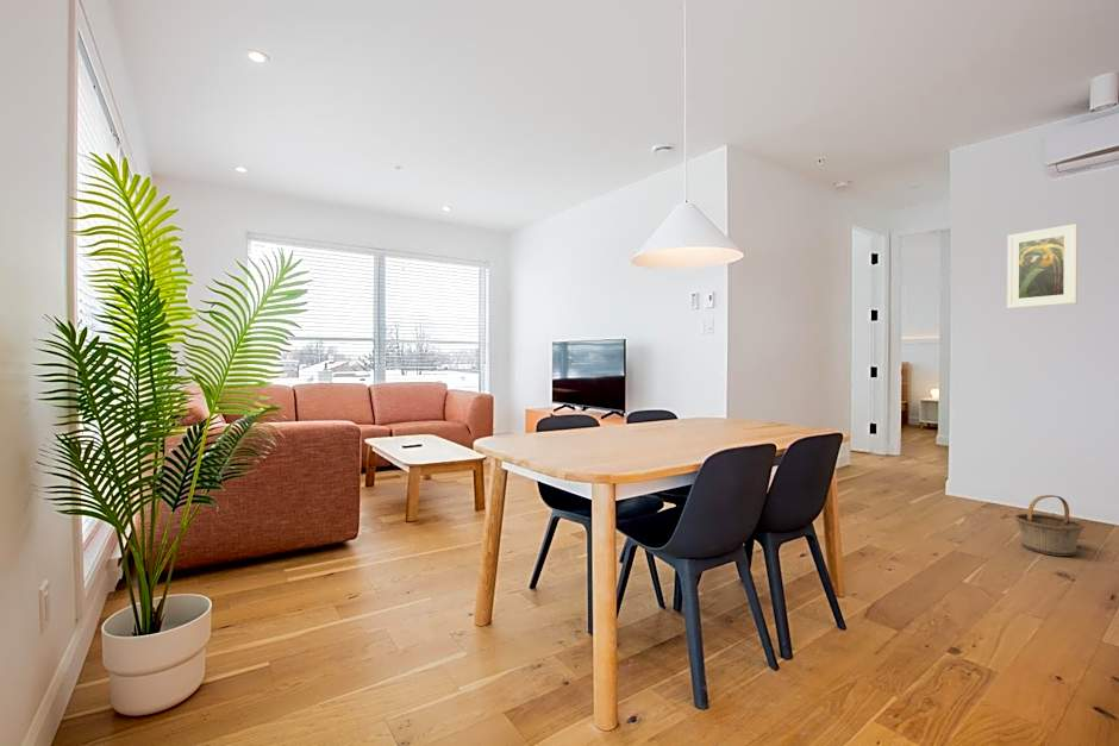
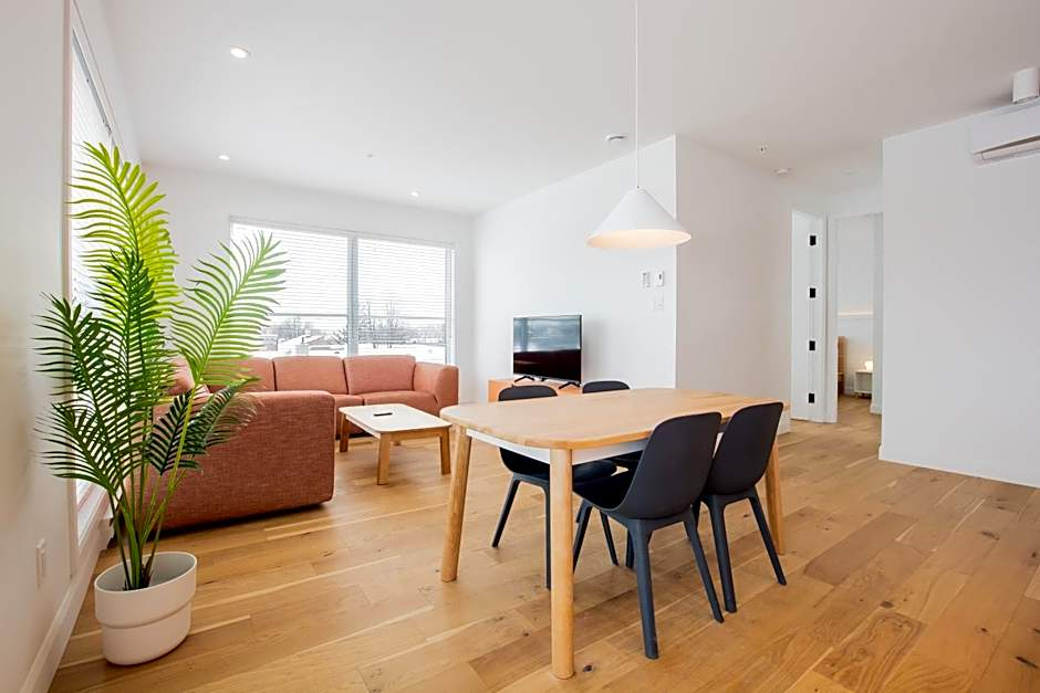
- basket [1013,494,1086,557]
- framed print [1006,222,1079,309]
